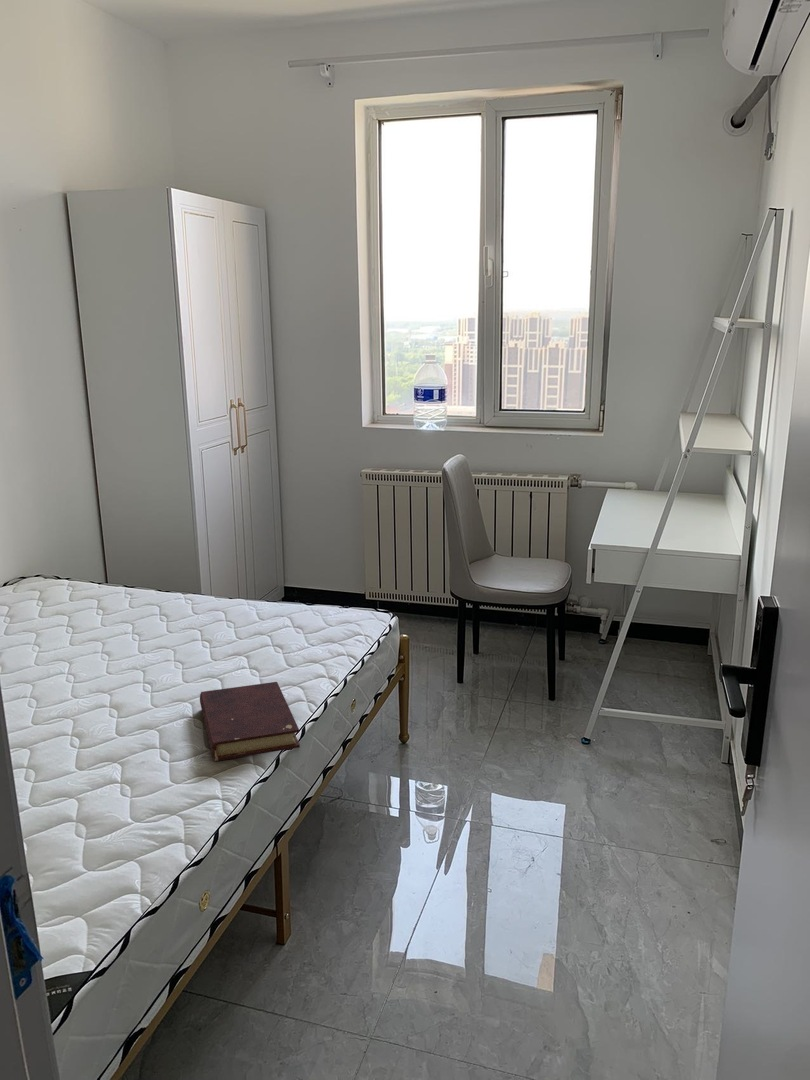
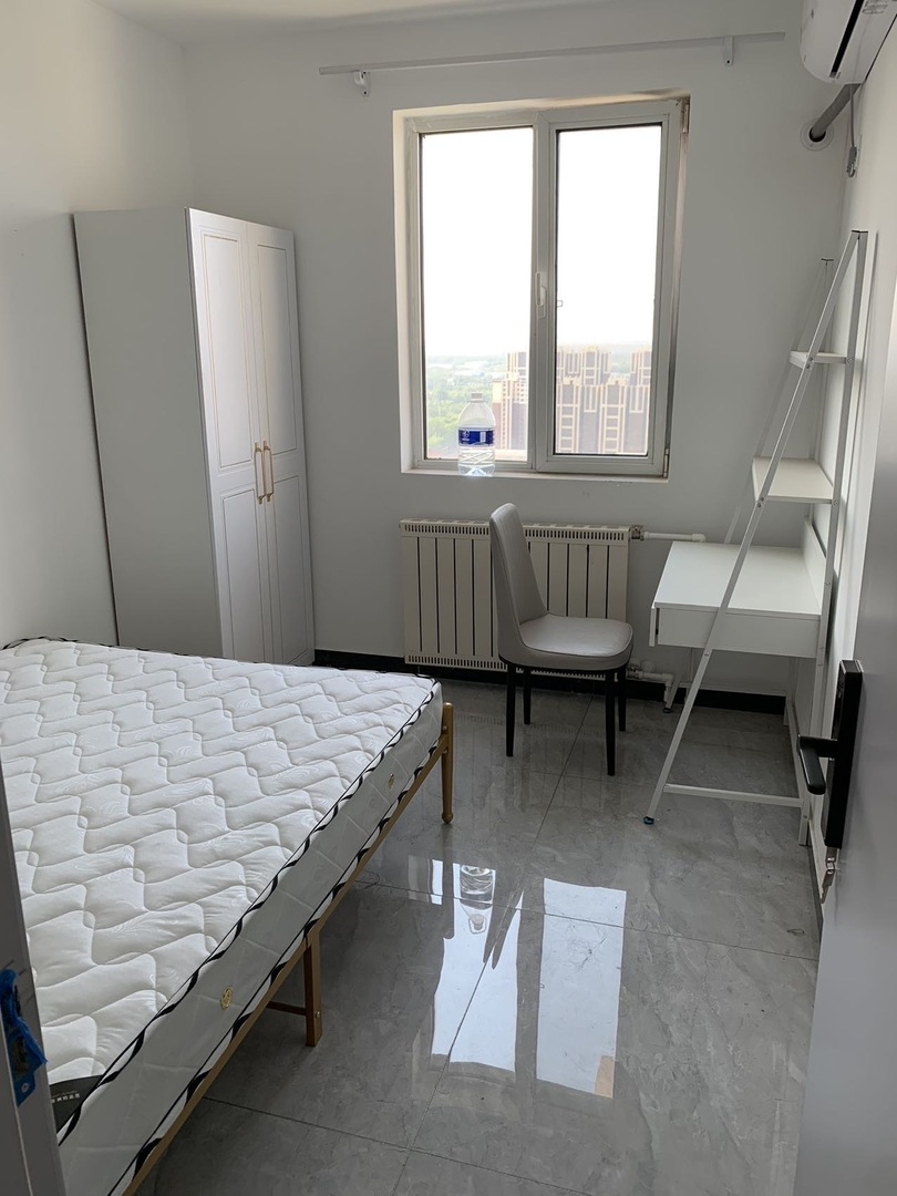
- book [199,681,301,762]
